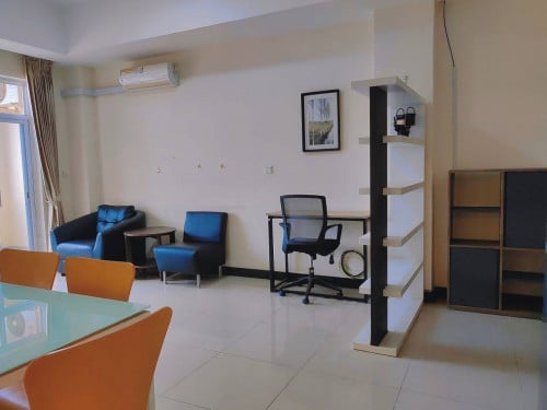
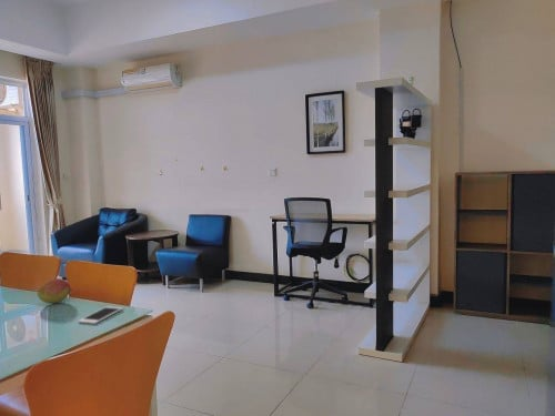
+ fruit [37,277,73,304]
+ cell phone [78,305,124,325]
